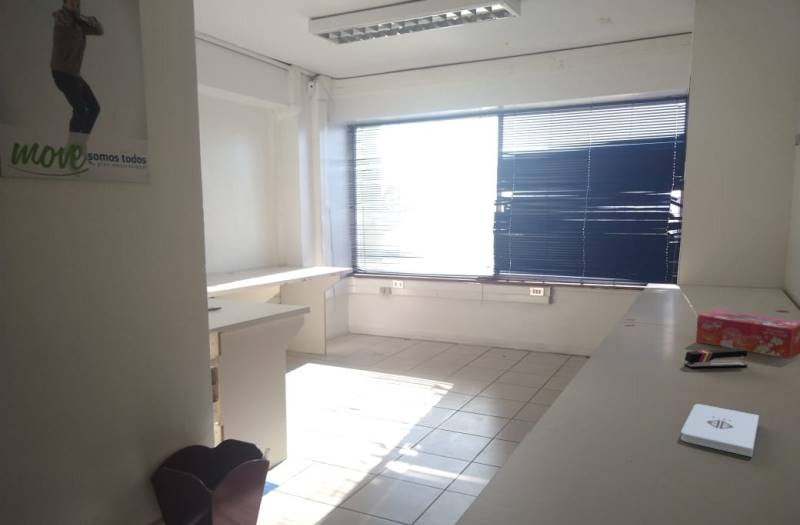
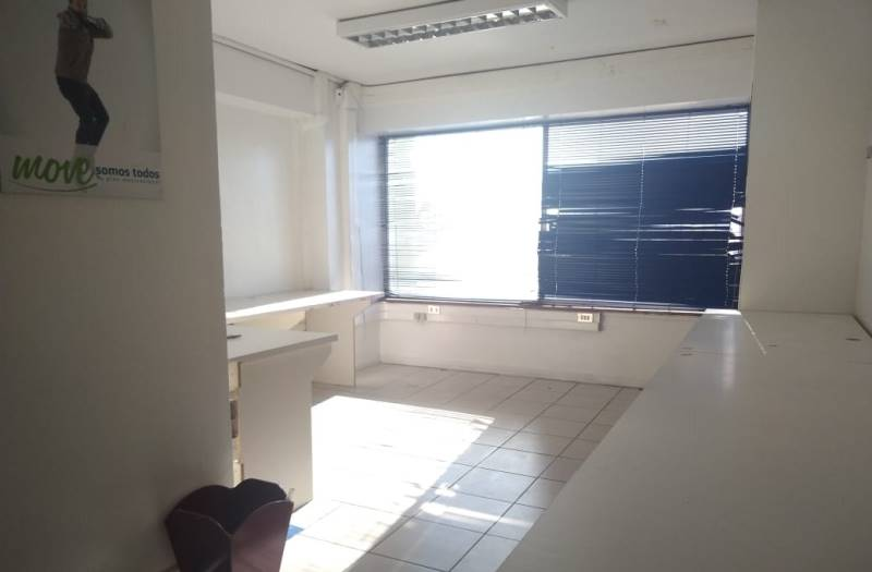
- tissue box [695,309,800,360]
- stapler [683,348,748,369]
- notepad [680,403,760,458]
